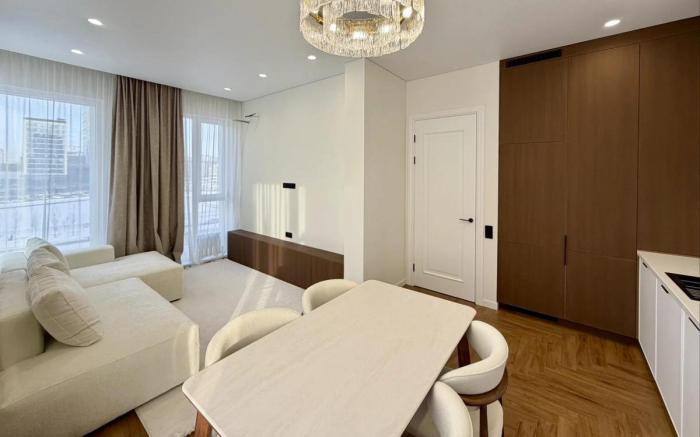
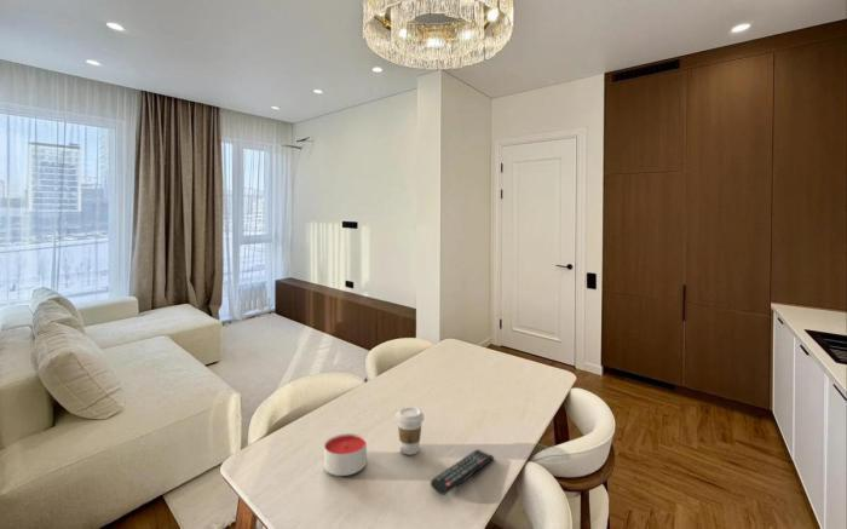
+ candle [323,432,368,477]
+ remote control [430,448,495,496]
+ coffee cup [394,406,425,455]
